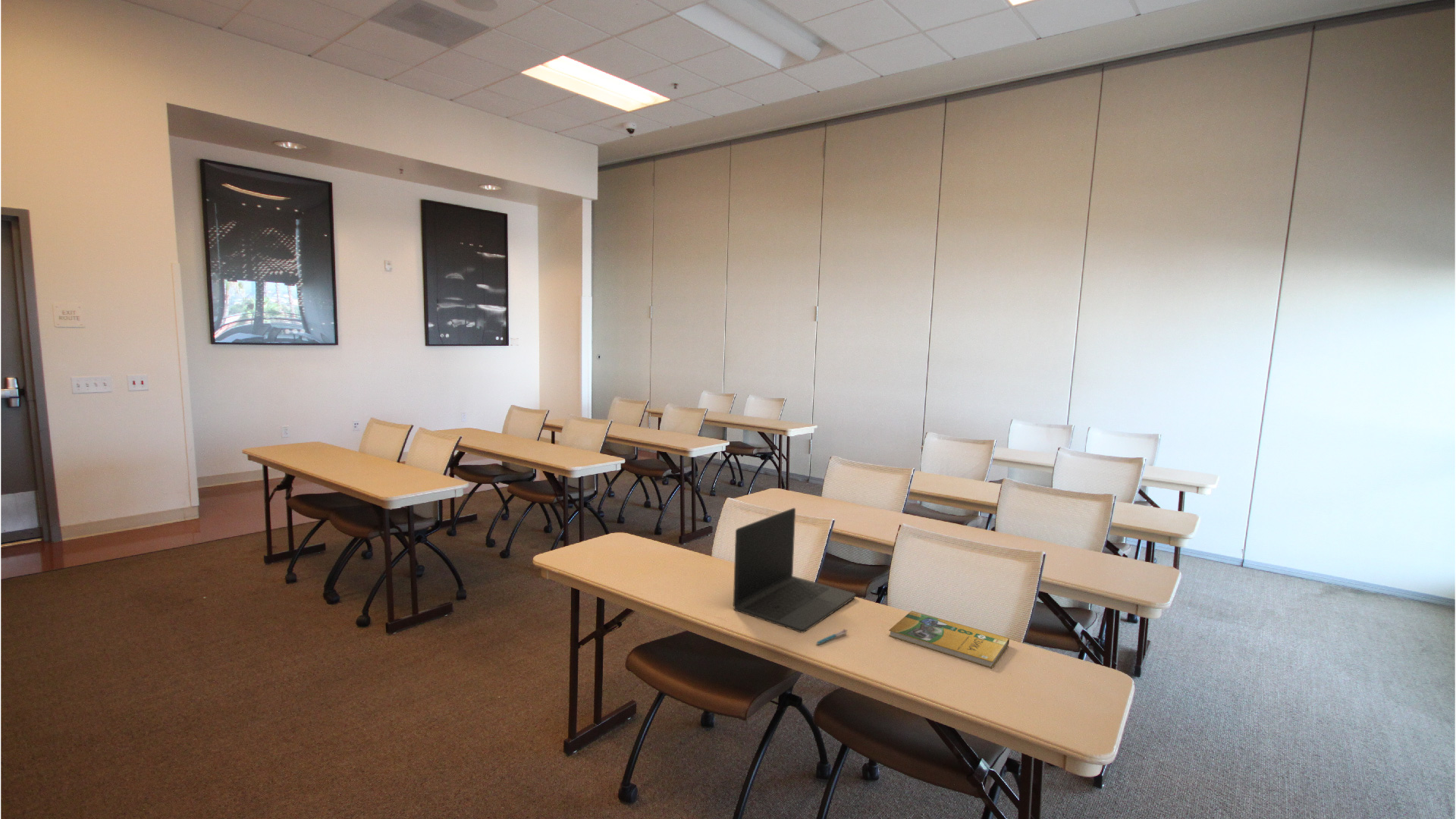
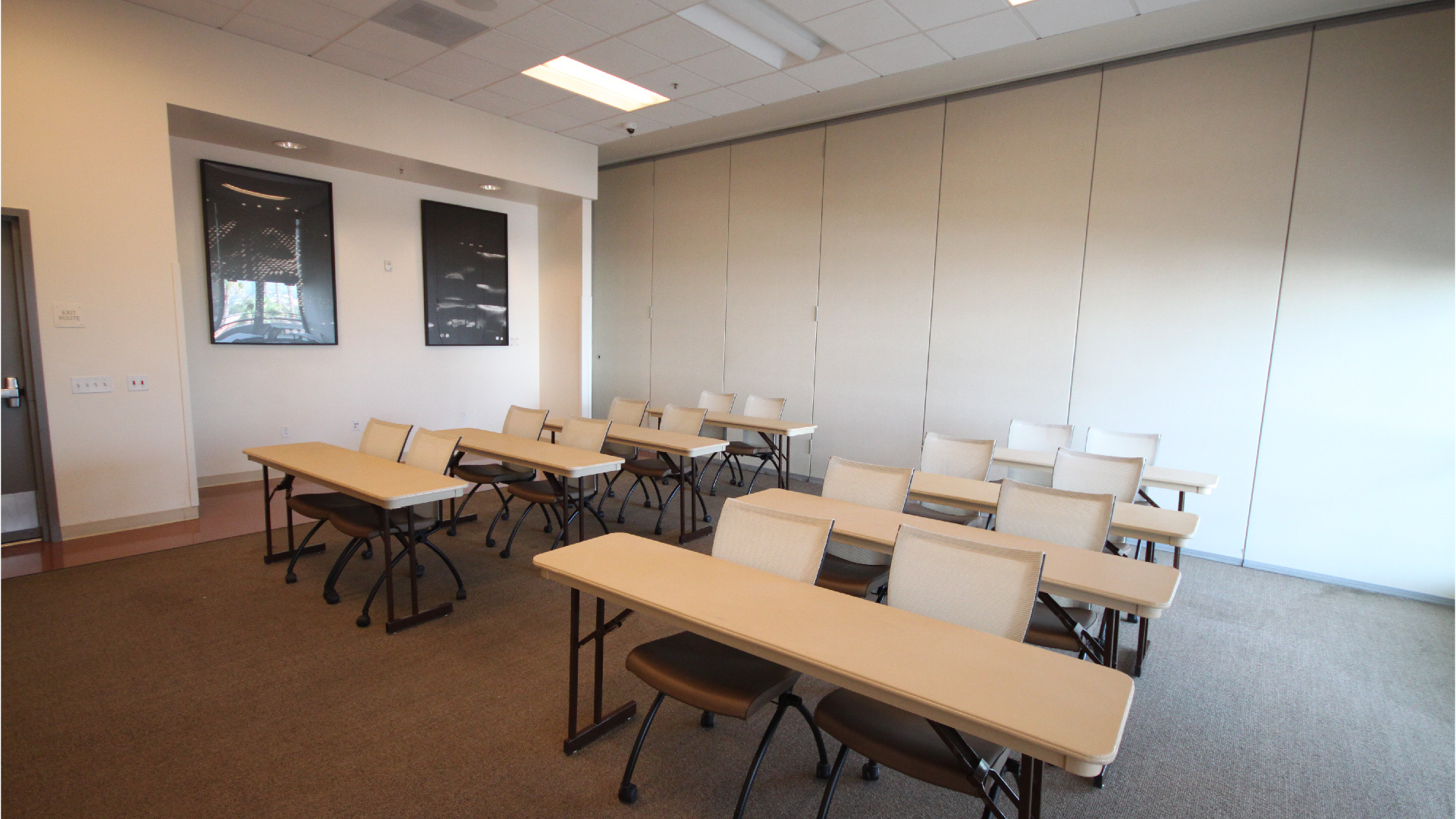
- booklet [888,610,1010,669]
- laptop [733,507,856,633]
- pen [815,629,848,645]
